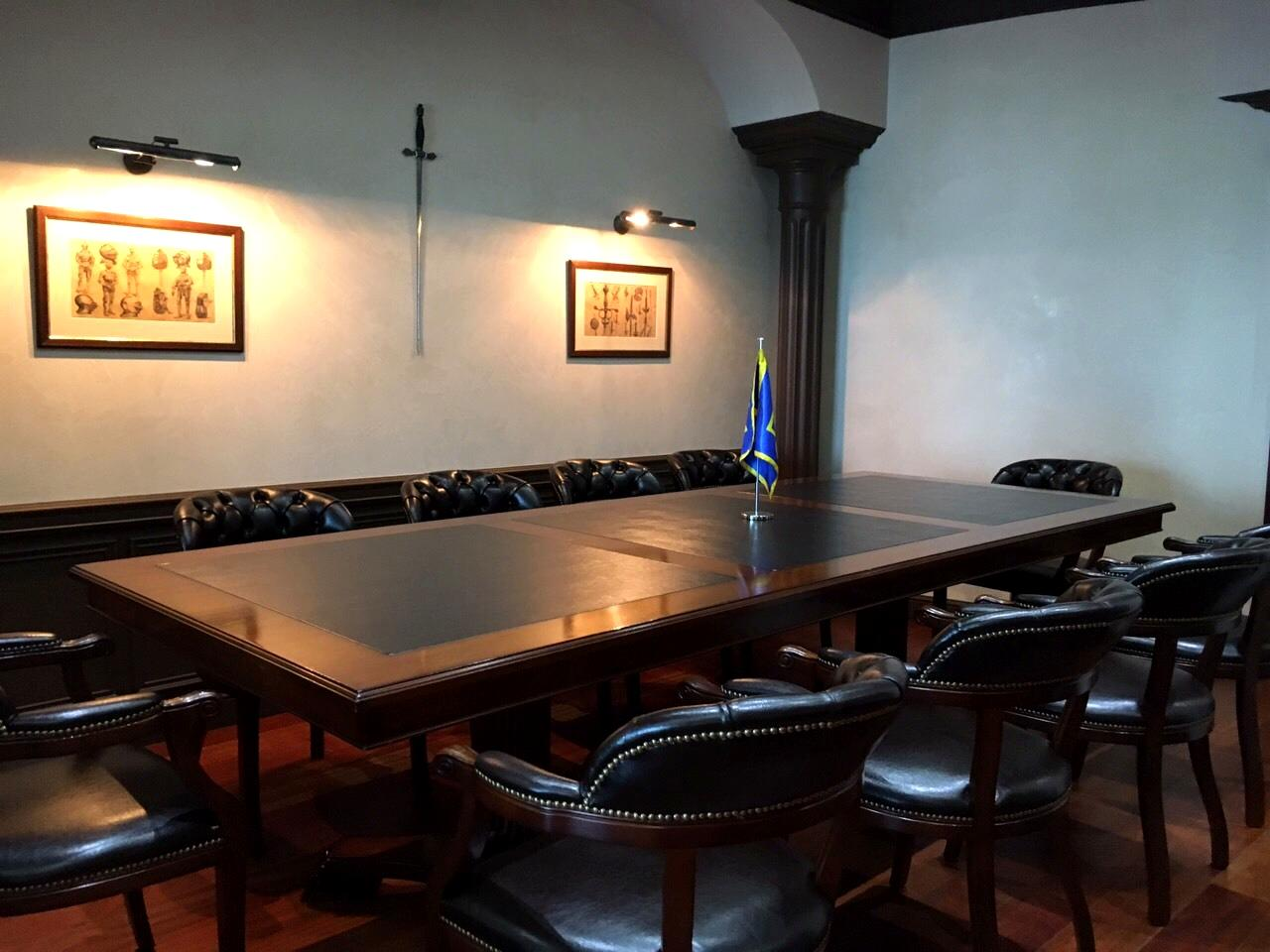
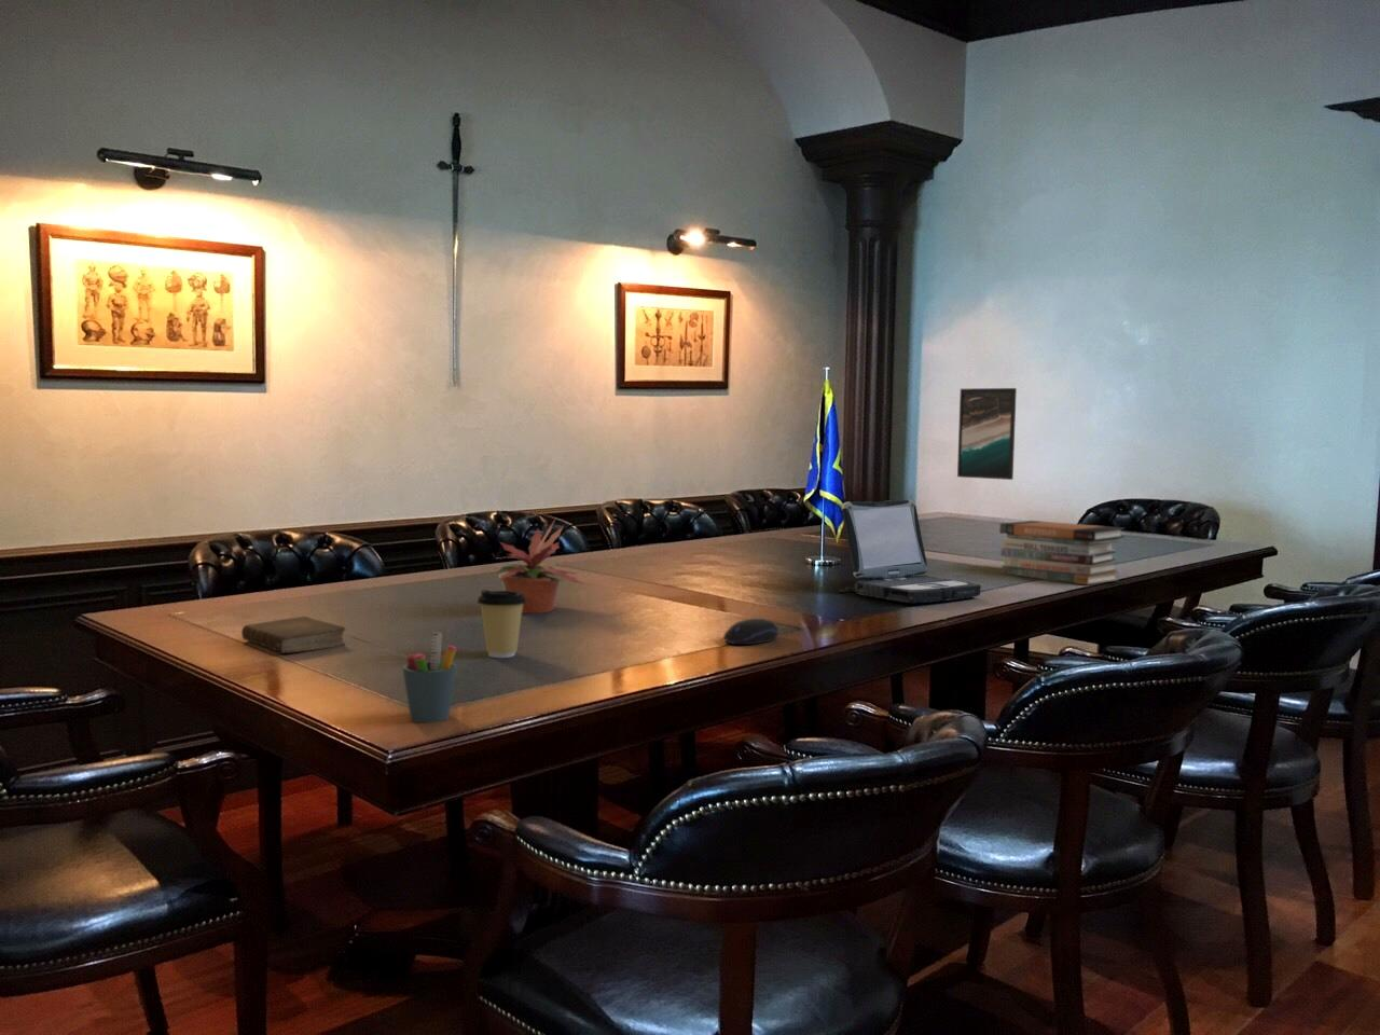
+ book [240,615,346,654]
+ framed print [956,387,1018,481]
+ computer mouse [723,618,779,646]
+ coffee cup [477,588,526,659]
+ pen holder [401,631,459,723]
+ laptop [832,499,982,603]
+ book stack [999,520,1126,586]
+ potted plant [486,519,587,614]
